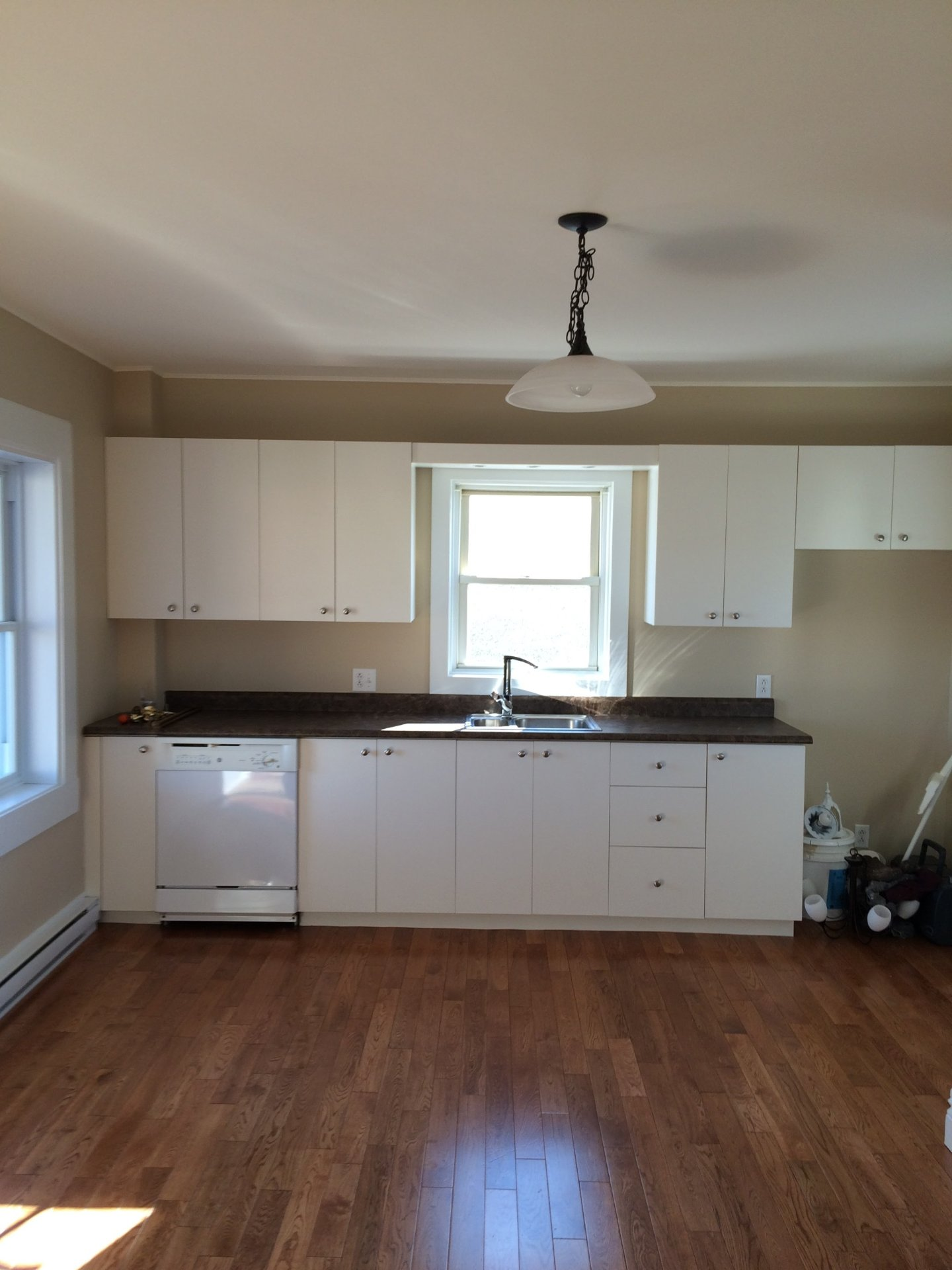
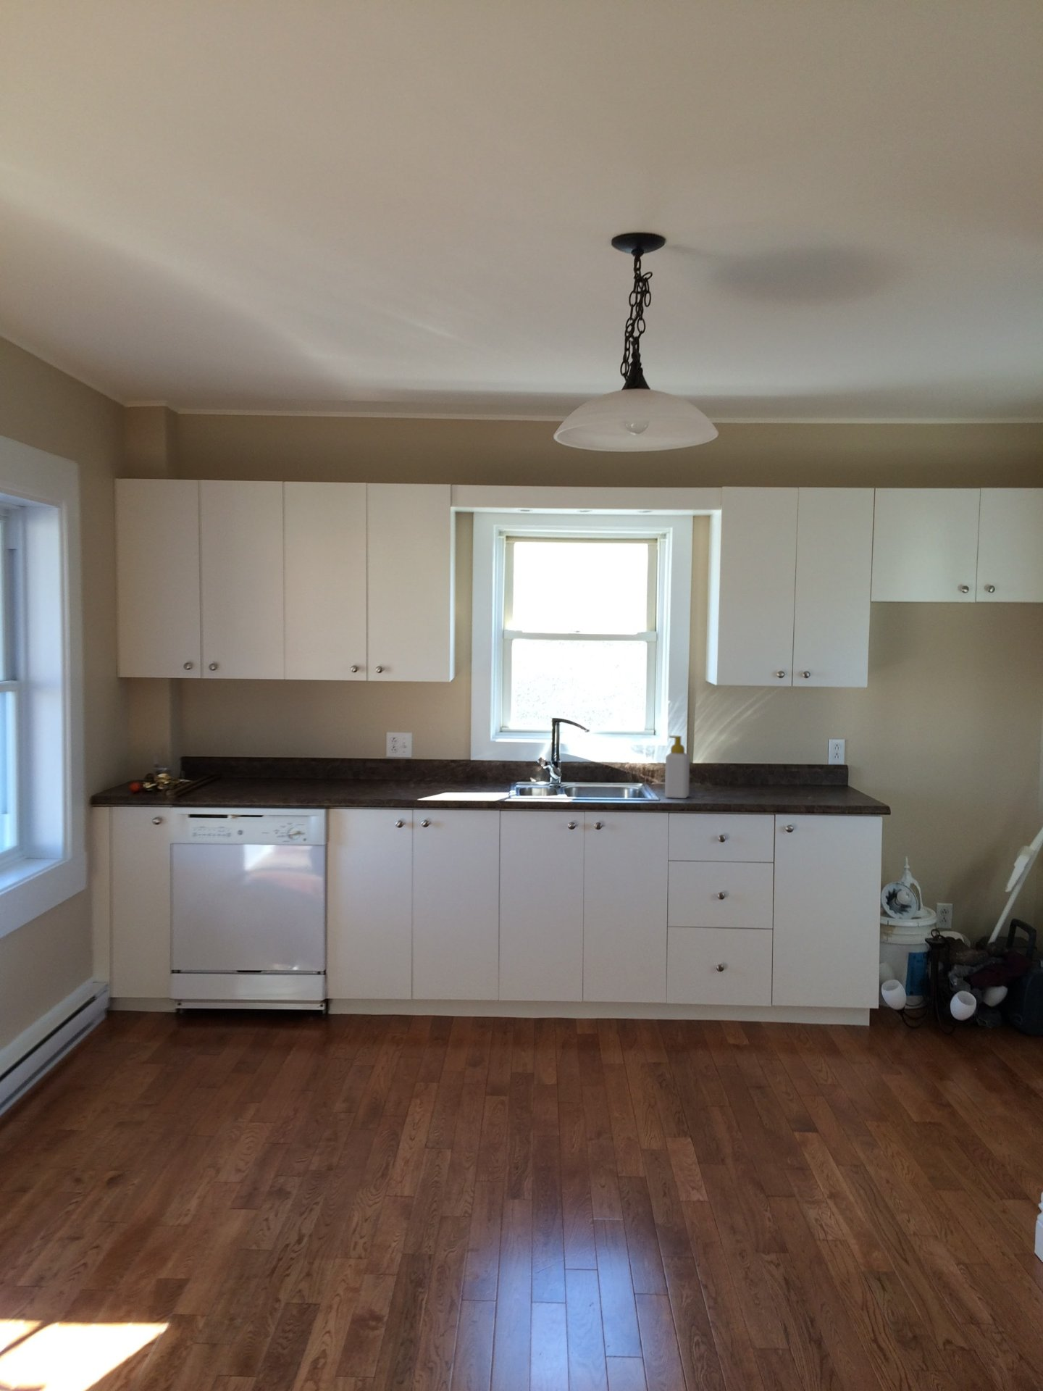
+ soap bottle [664,735,690,800]
